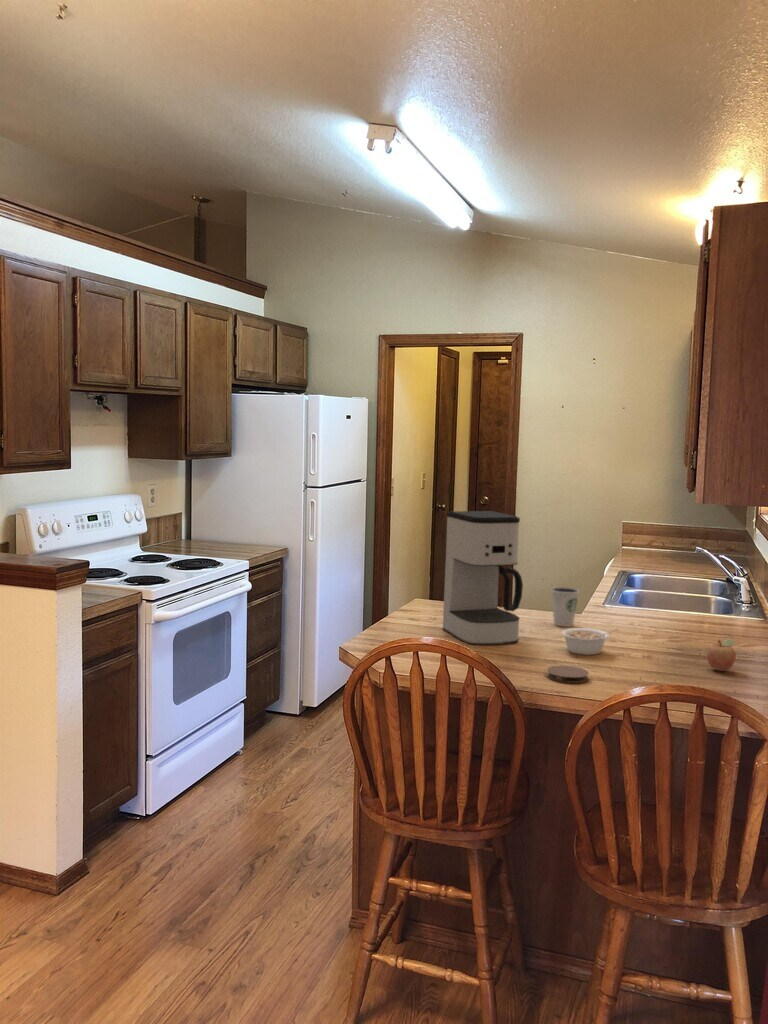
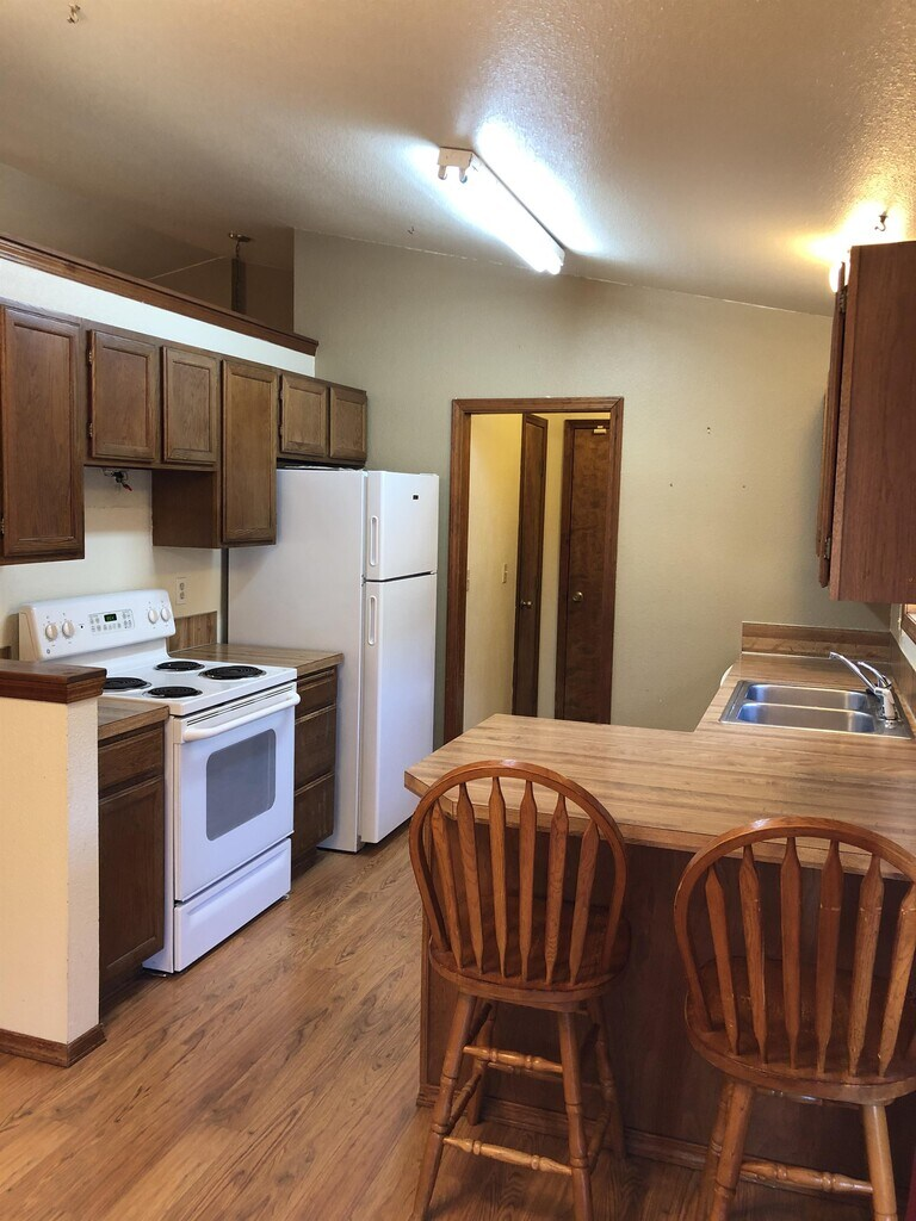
- legume [560,627,619,656]
- dixie cup [550,586,580,627]
- coffee maker [441,510,524,646]
- coaster [546,664,590,684]
- fruit [706,638,738,672]
